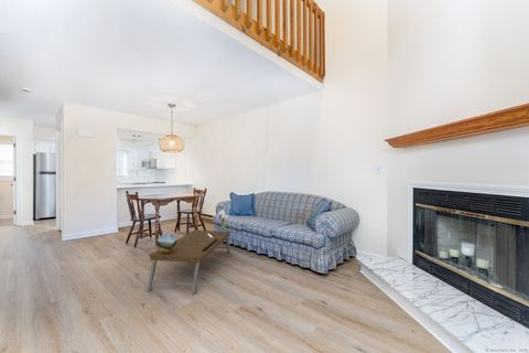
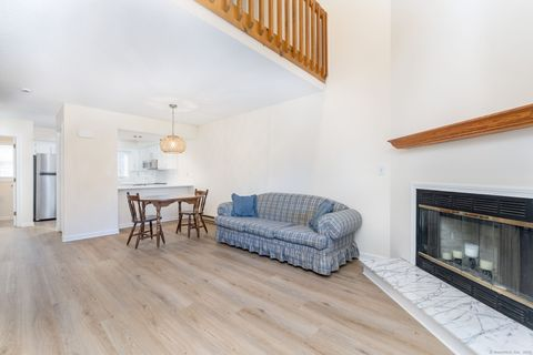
- bouquet [208,208,229,237]
- decorative sphere [155,233,177,253]
- coffee table [145,229,231,296]
